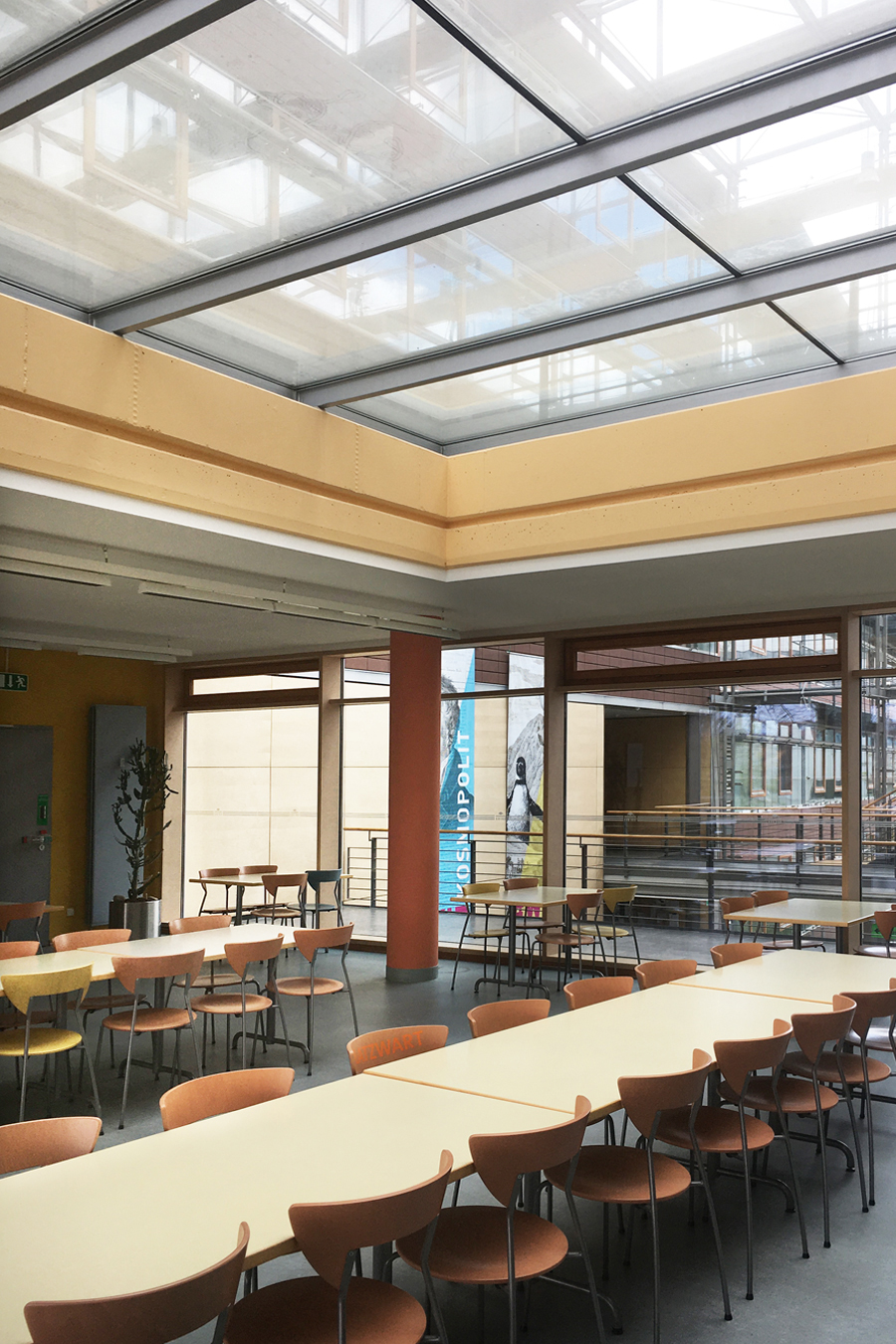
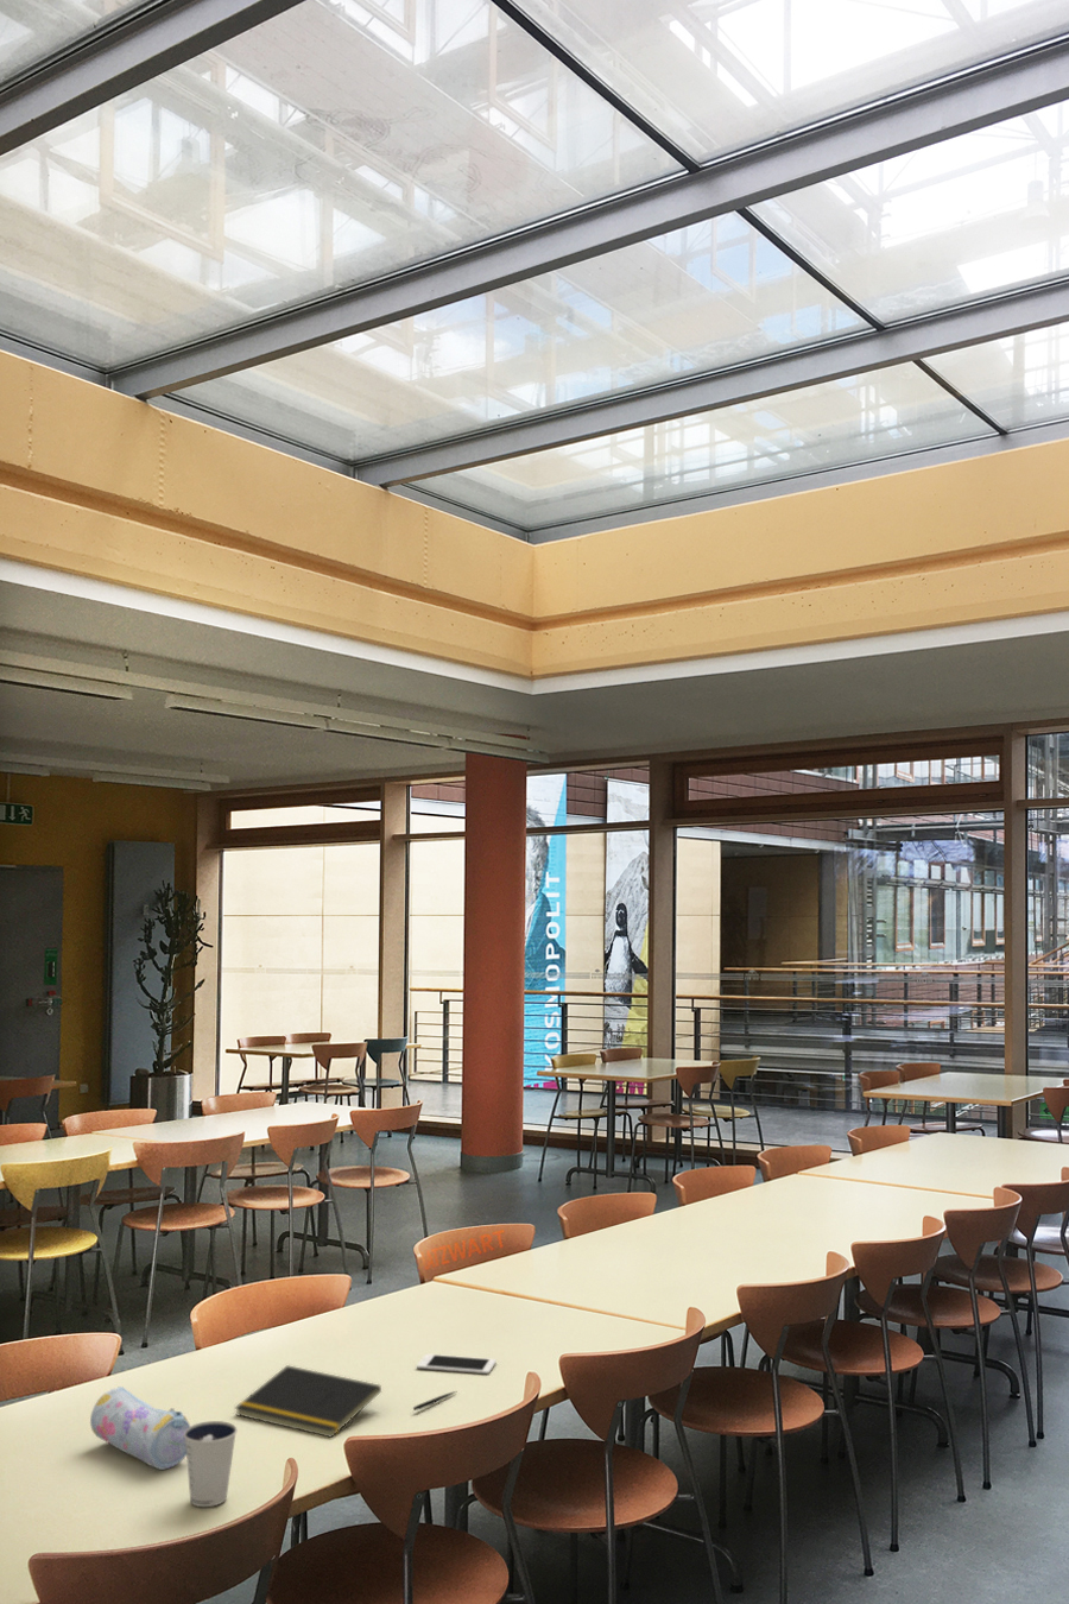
+ pencil case [89,1386,191,1470]
+ pen [412,1390,457,1412]
+ dixie cup [184,1420,239,1507]
+ notepad [234,1364,383,1439]
+ cell phone [415,1353,498,1375]
